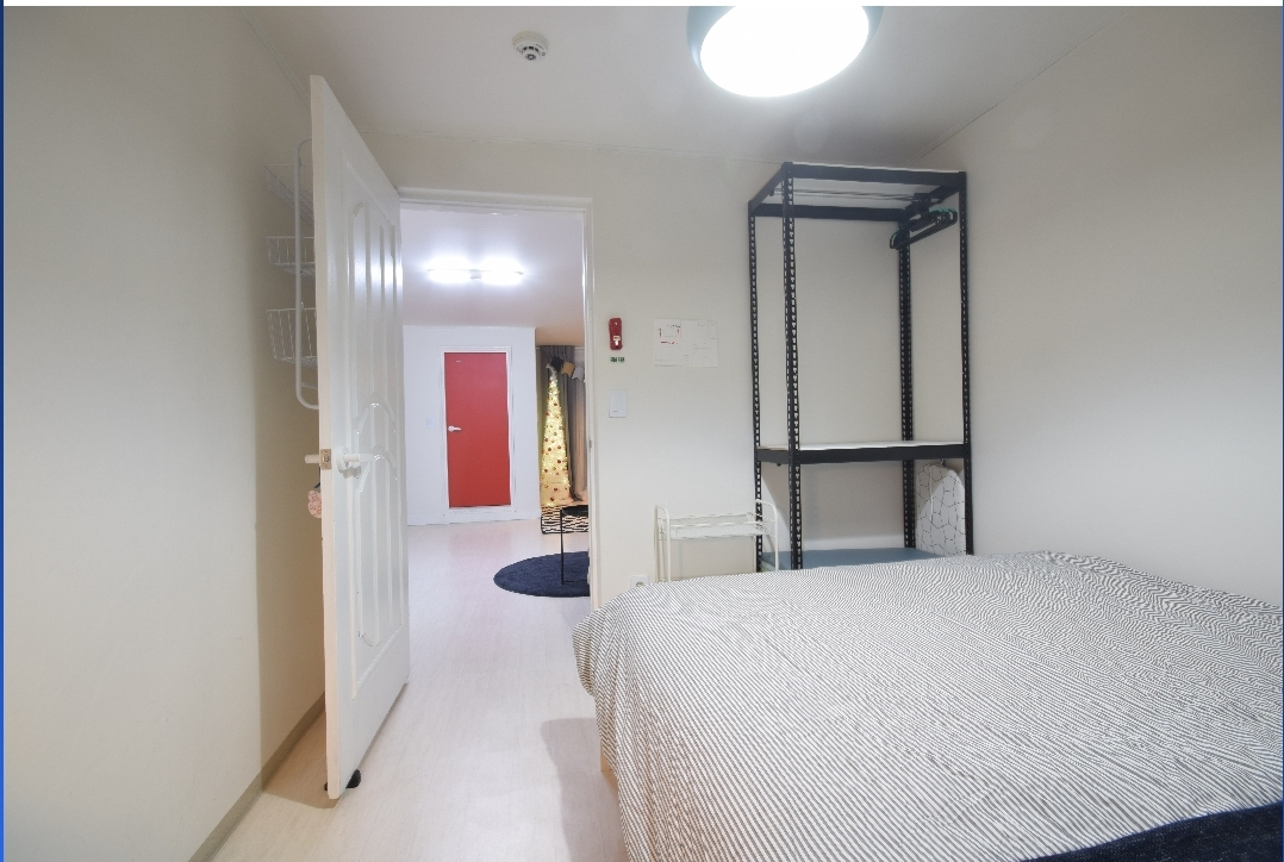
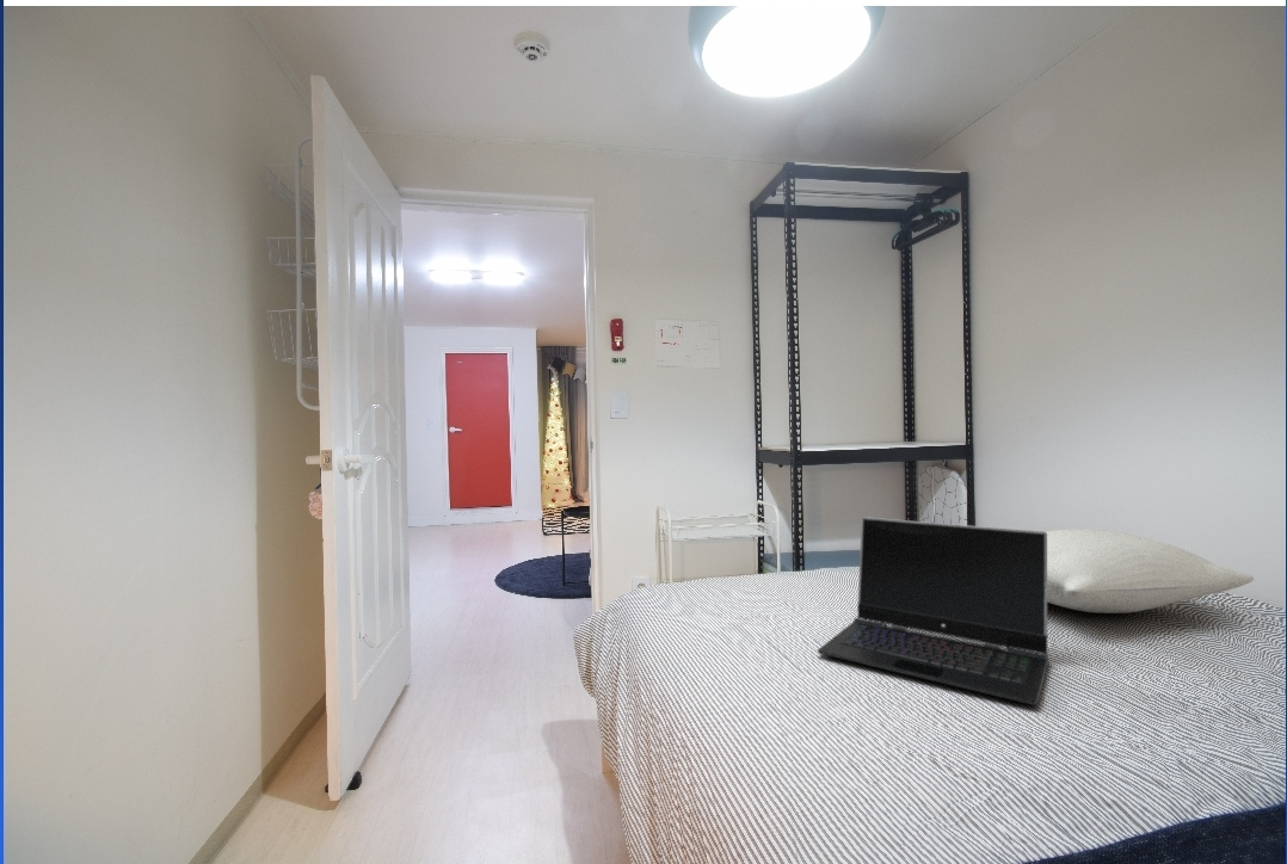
+ laptop computer [817,516,1049,706]
+ pillow [1042,527,1255,615]
